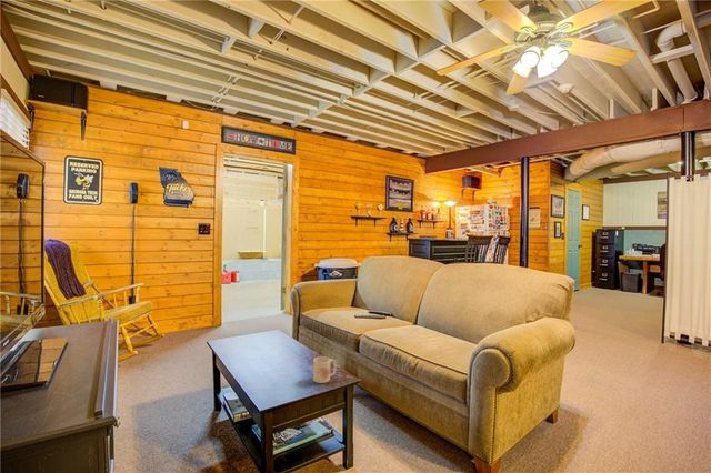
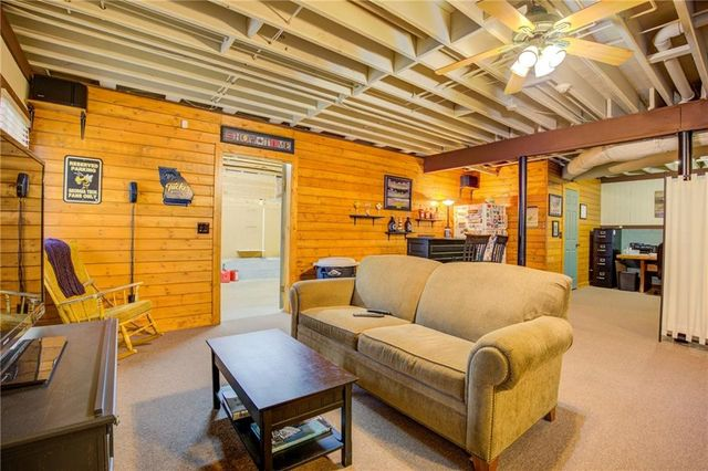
- mug [312,355,338,384]
